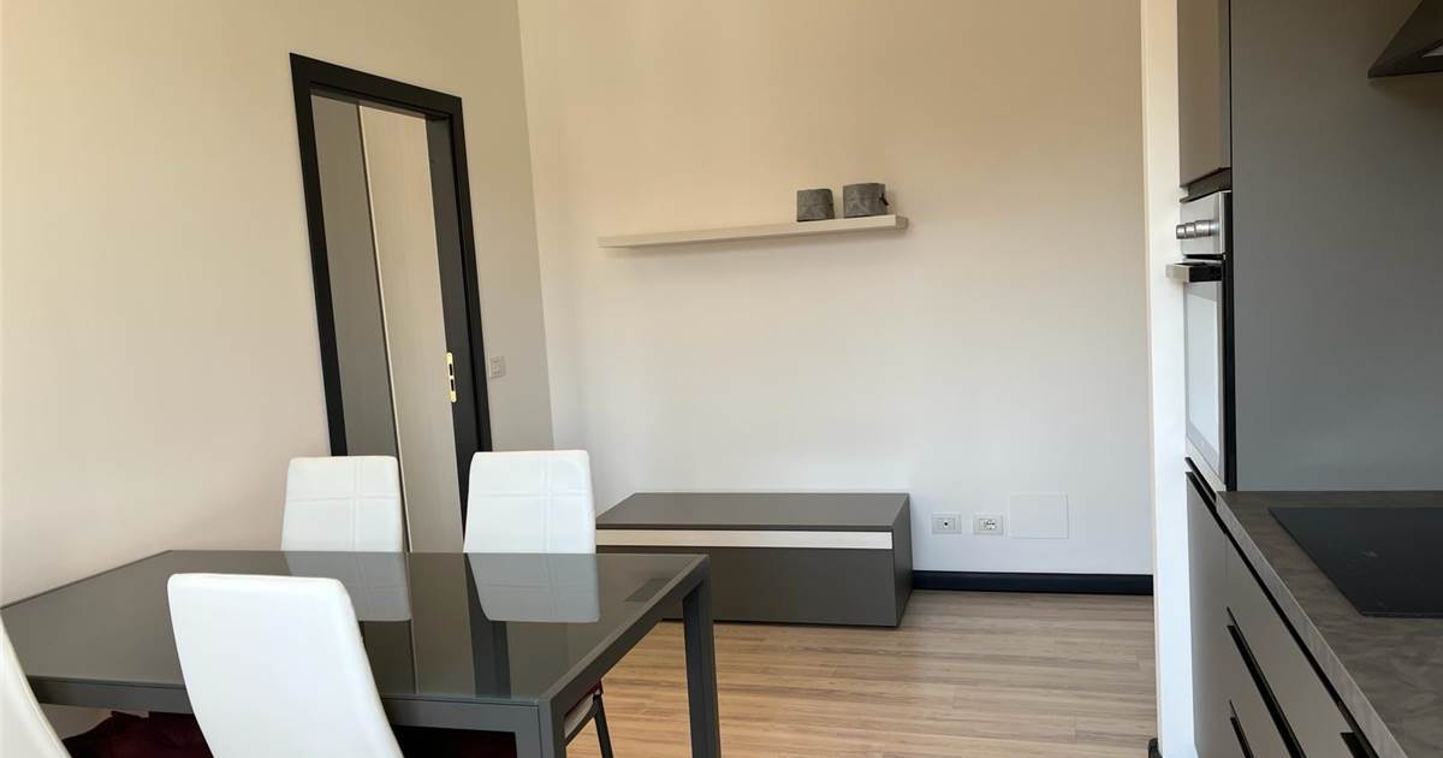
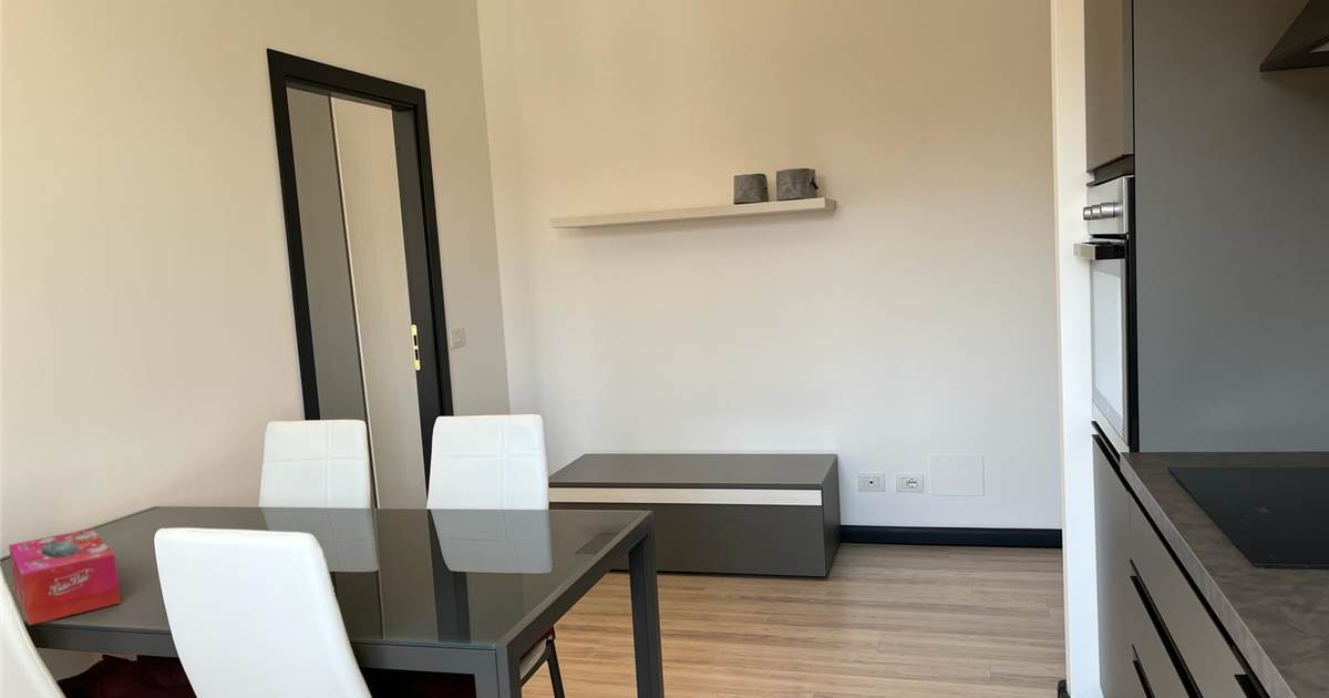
+ tissue box [8,527,122,626]
